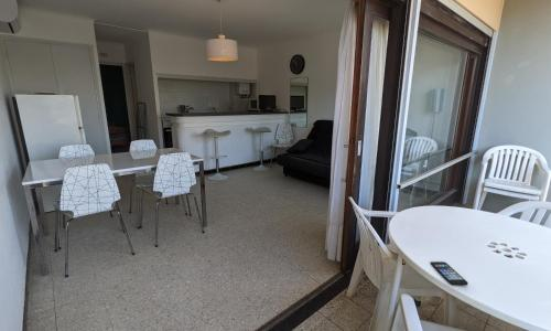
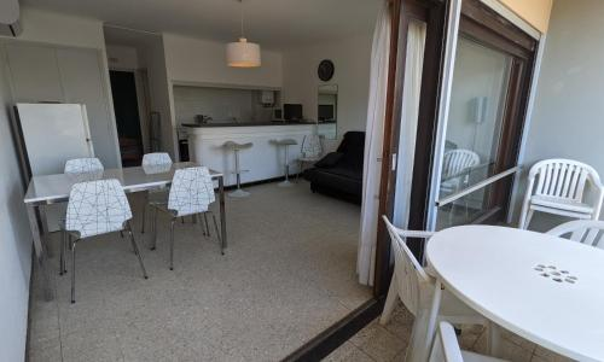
- smartphone [430,260,469,287]
